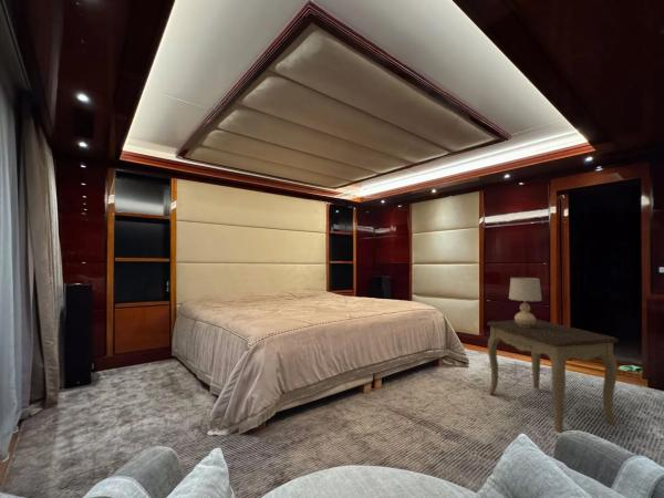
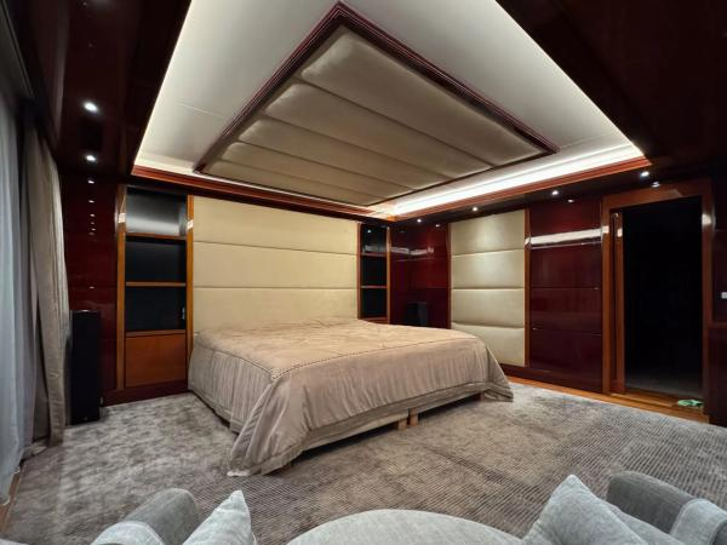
- side table [486,319,620,434]
- table lamp [508,277,543,328]
